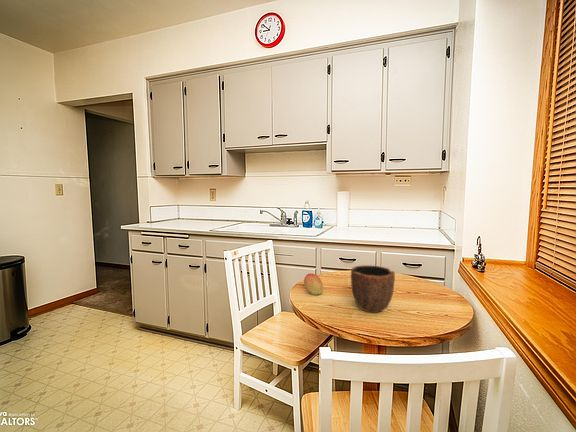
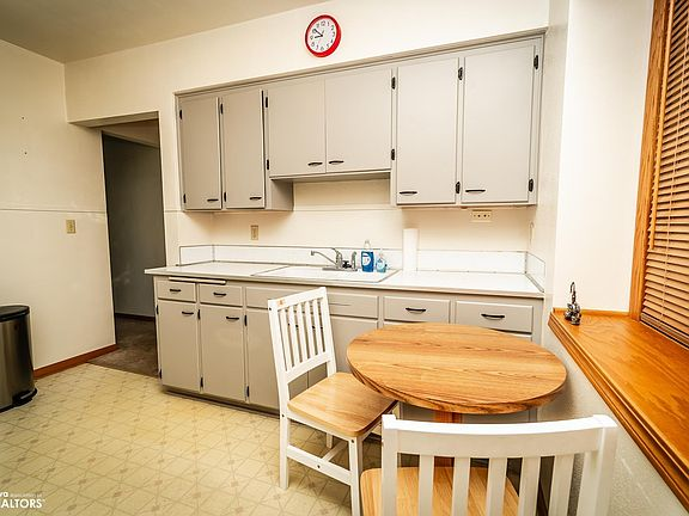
- bowl [350,264,396,314]
- fruit [303,273,324,296]
